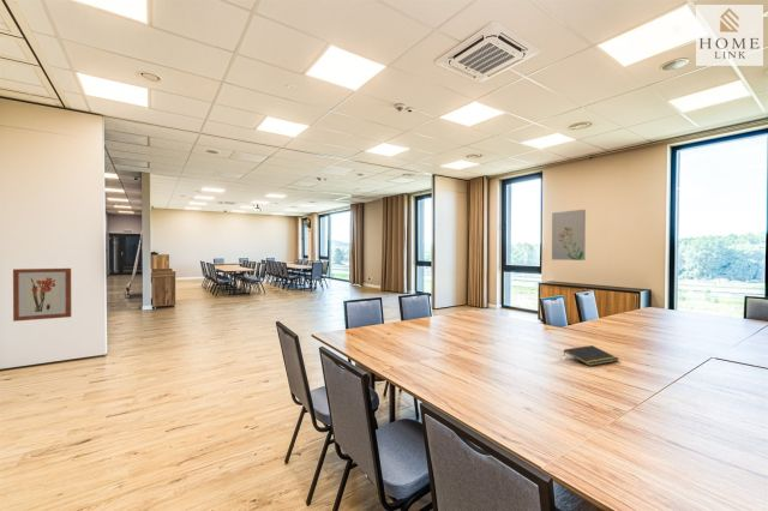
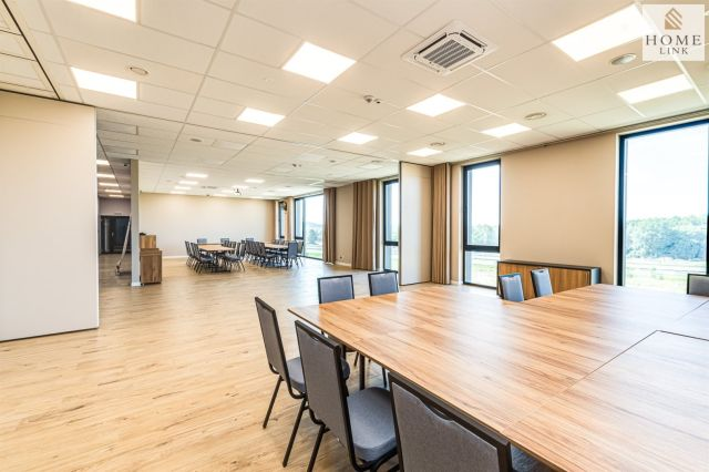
- wall art [12,267,72,323]
- wall art [551,209,587,261]
- notepad [563,344,620,367]
